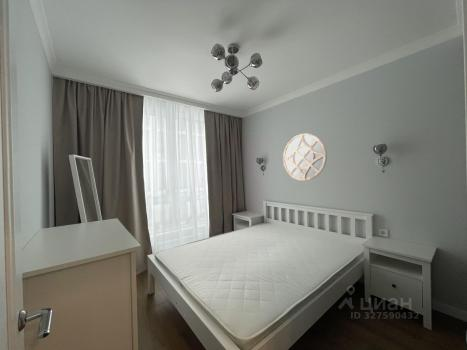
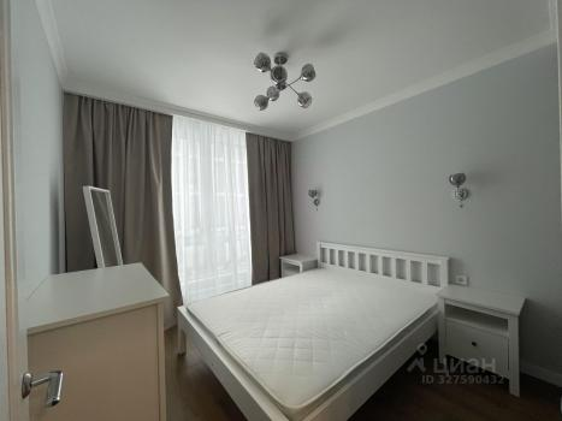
- mirror [282,132,328,182]
